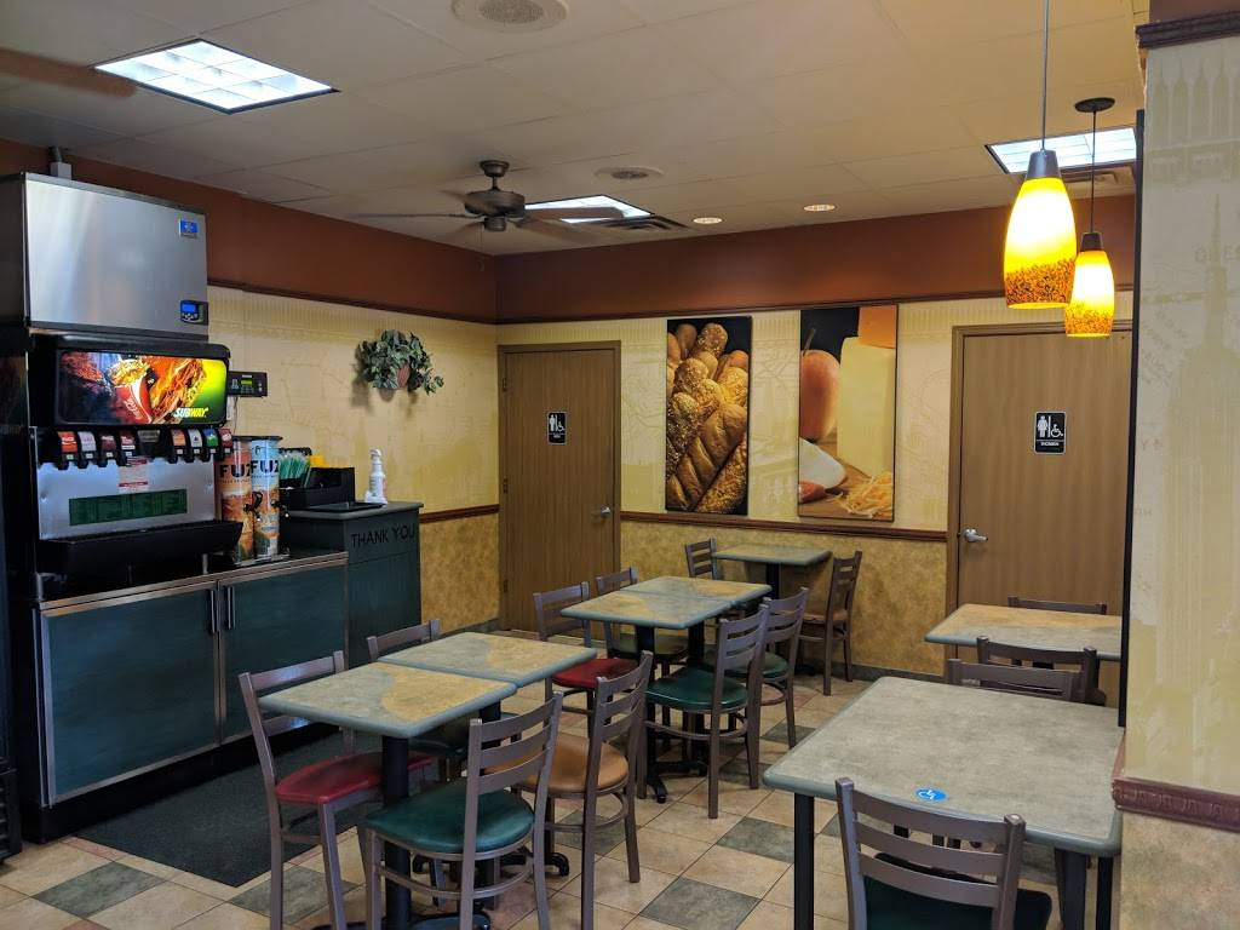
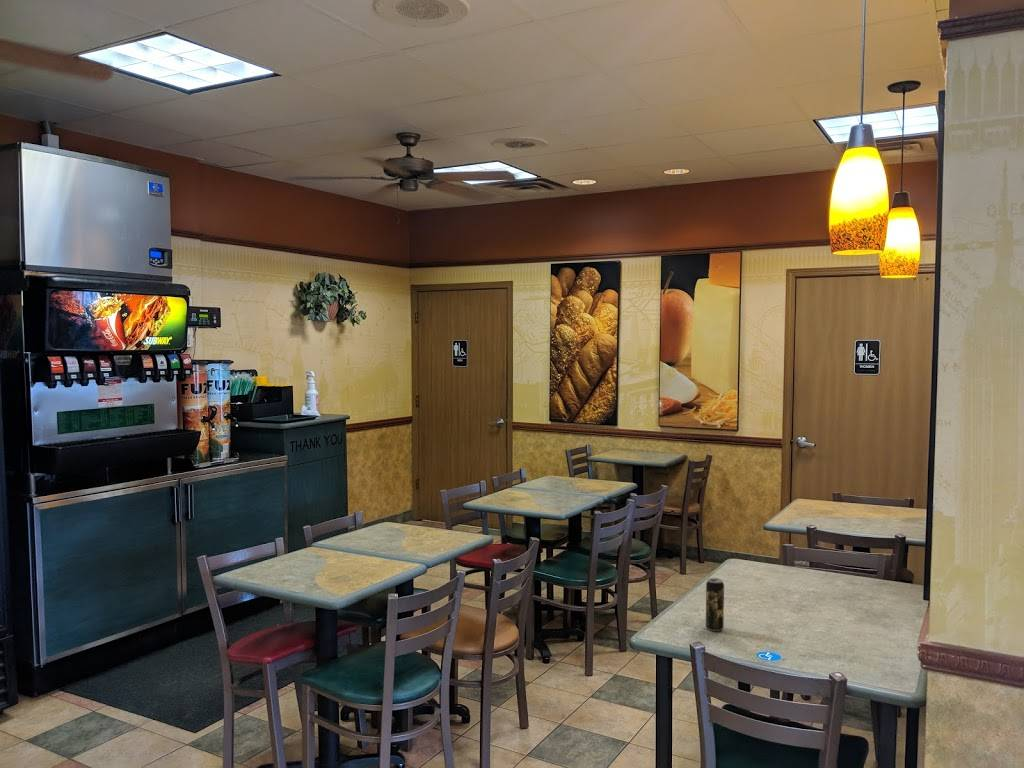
+ beverage can [705,577,725,632]
